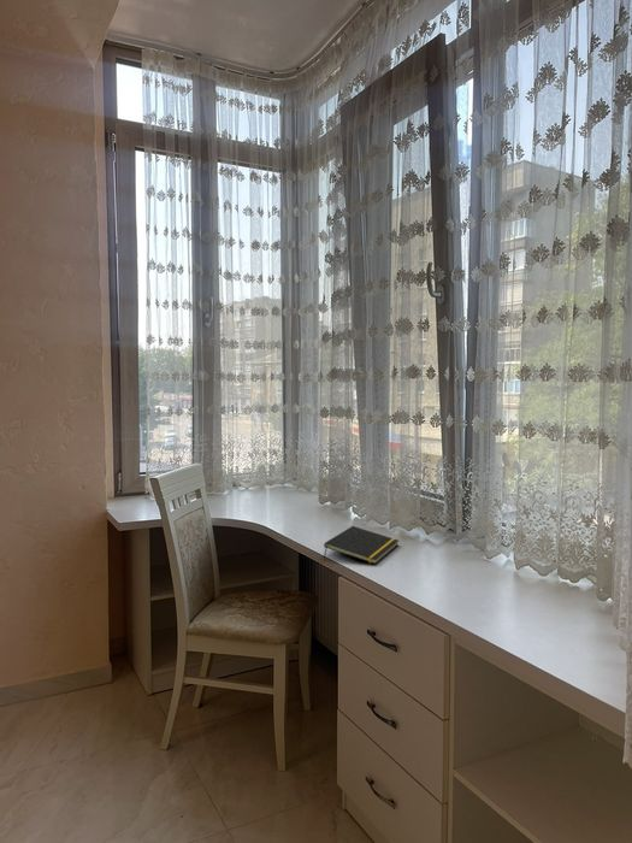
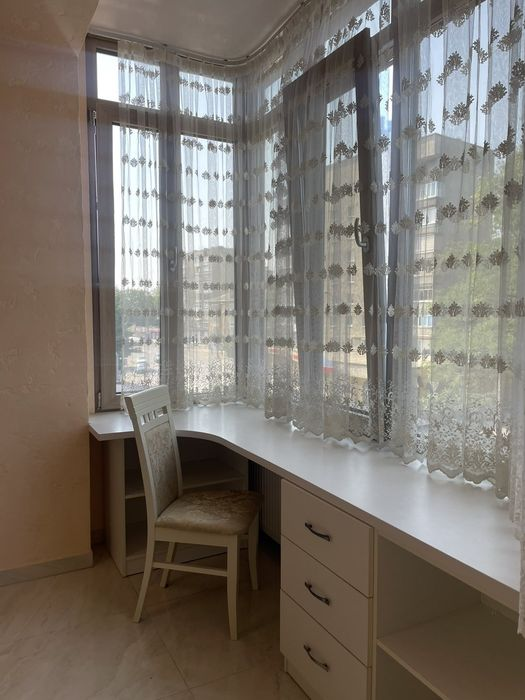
- notepad [323,525,400,565]
